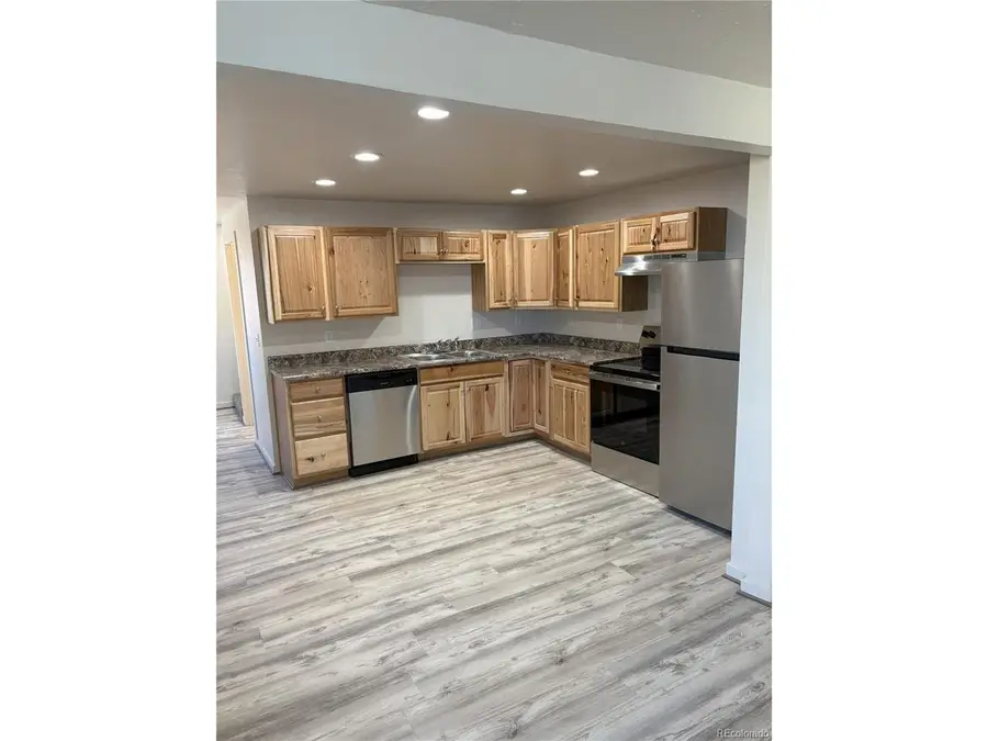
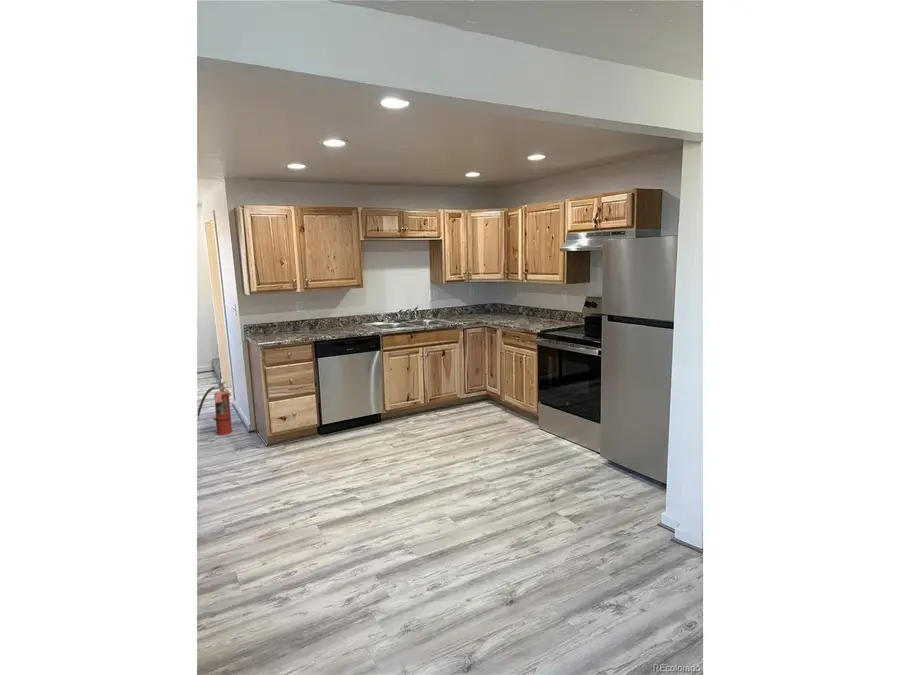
+ fire extinguisher [197,381,233,437]
